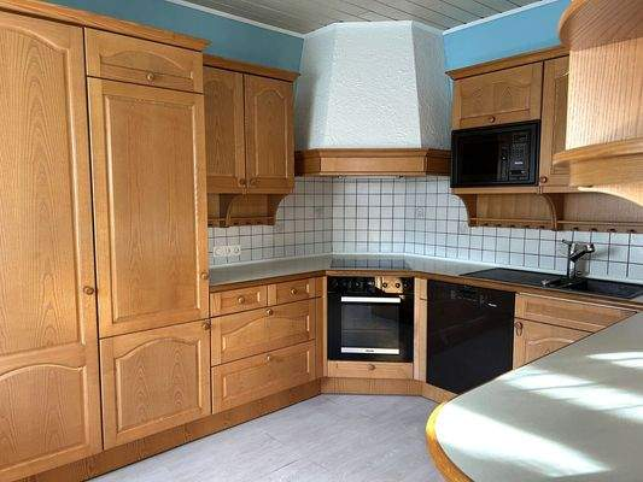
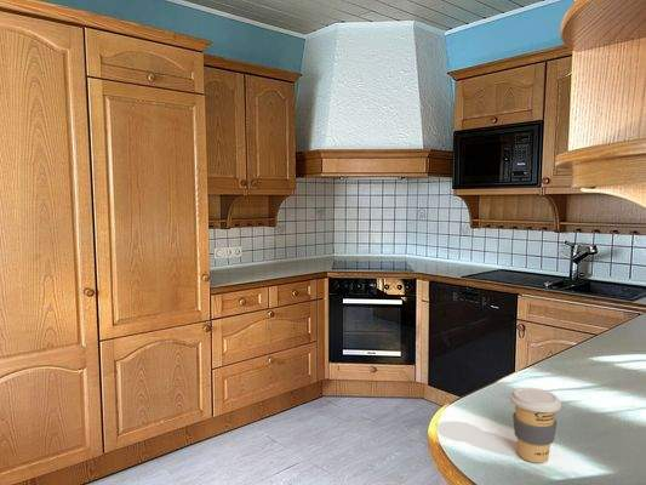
+ coffee cup [509,387,562,464]
